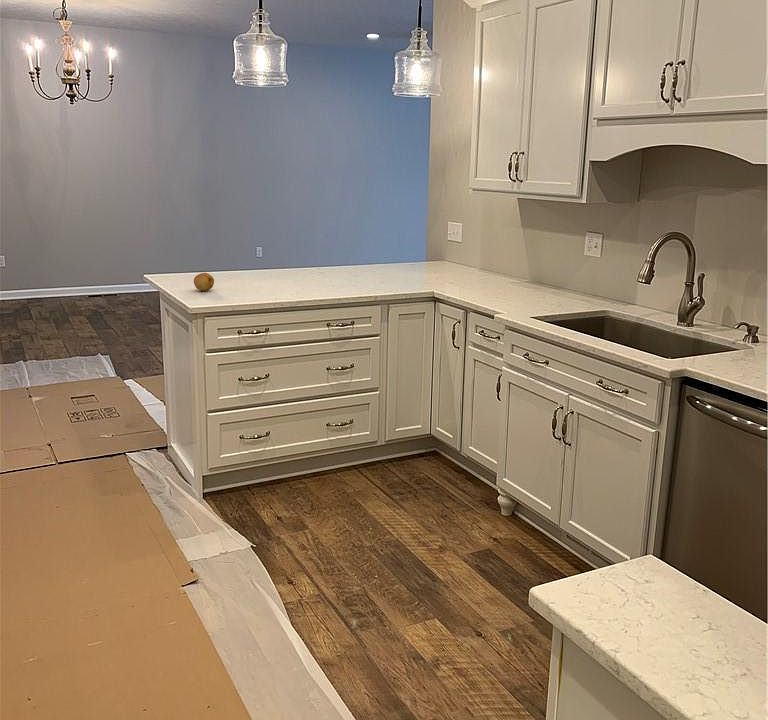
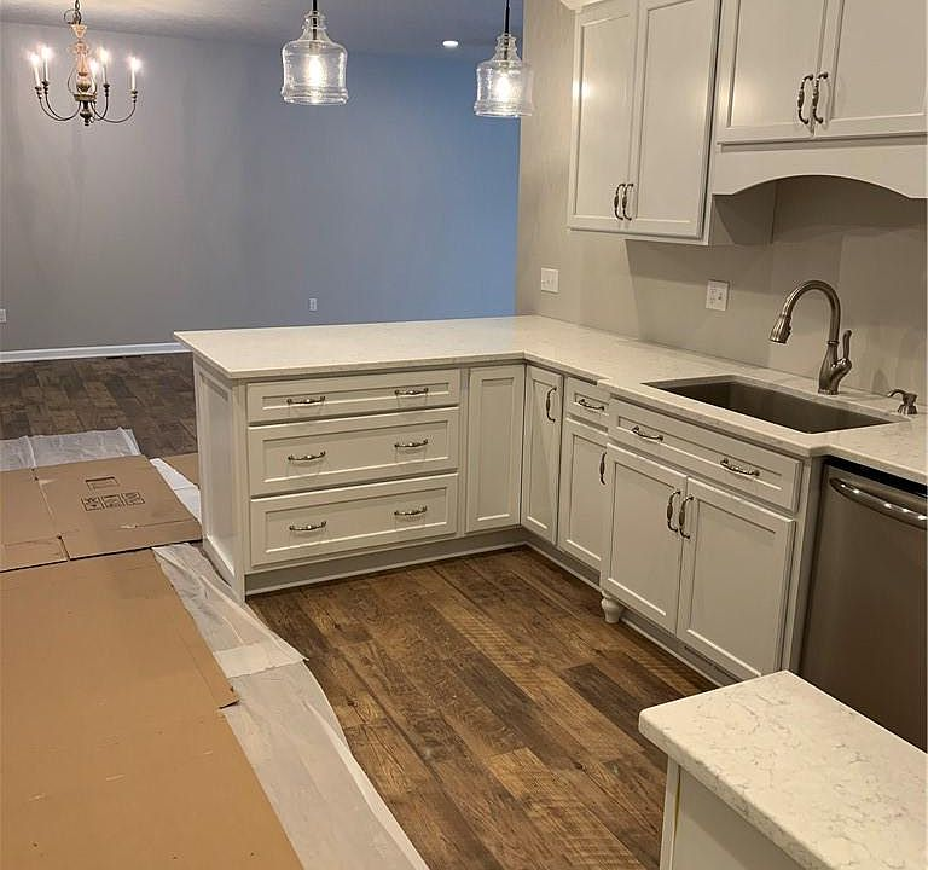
- fruit [193,272,215,292]
